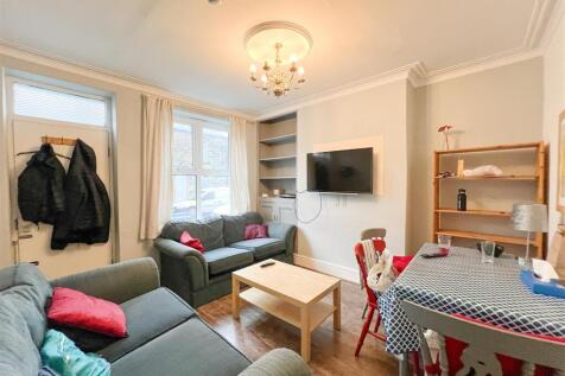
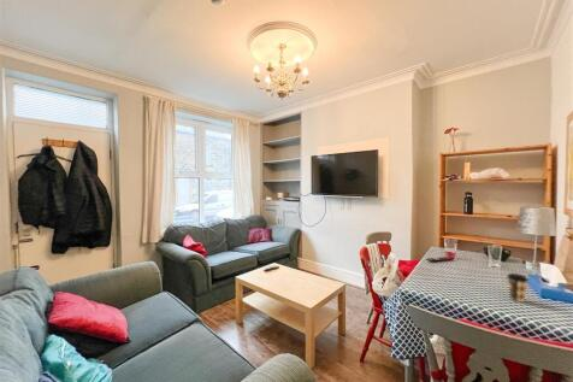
+ coffee cup [506,272,530,304]
